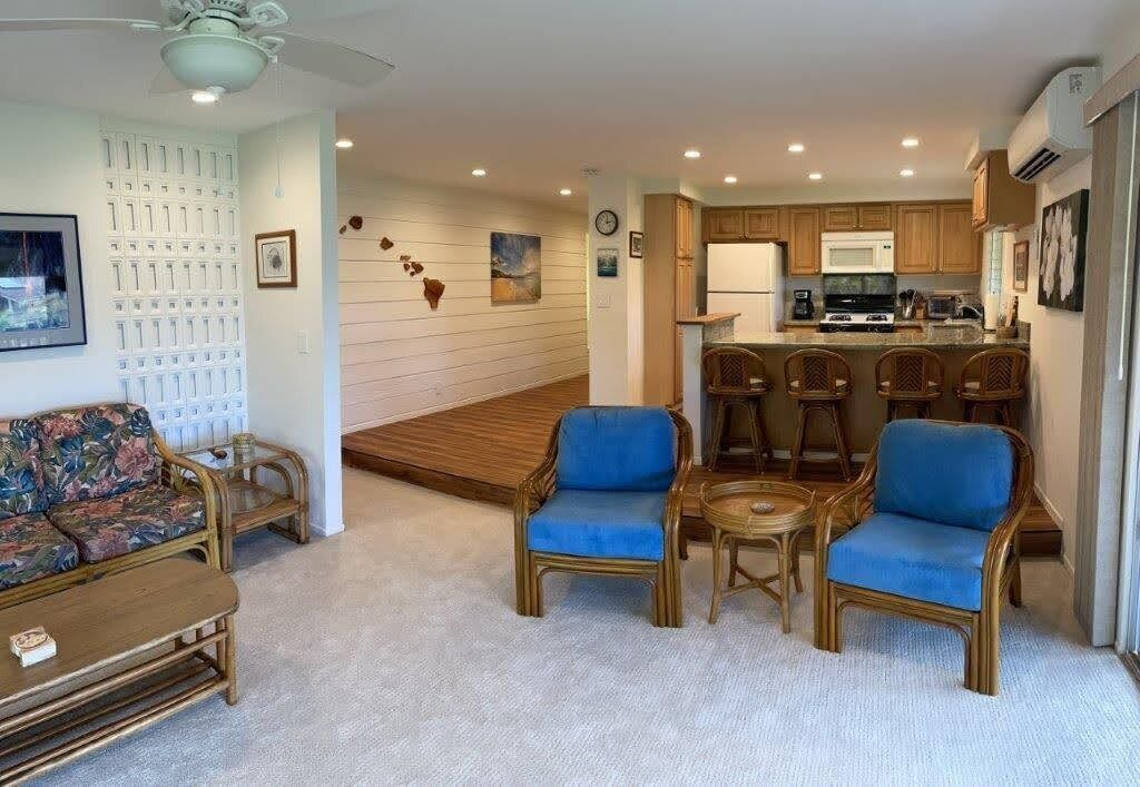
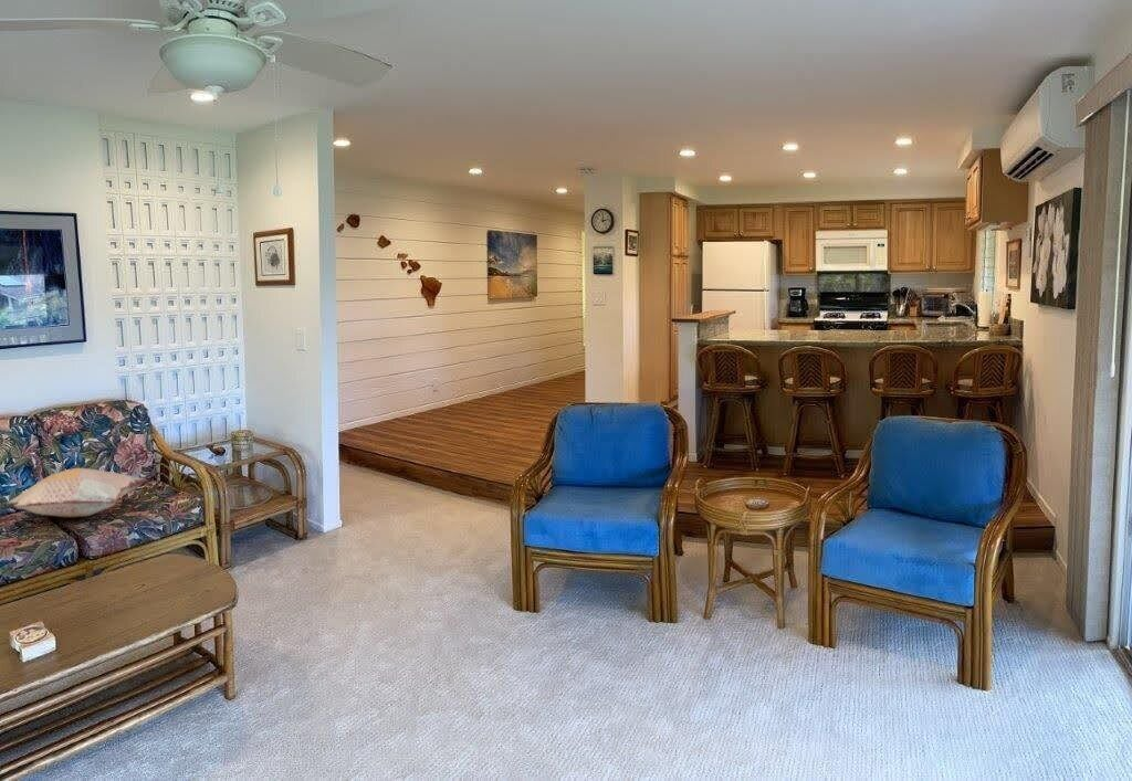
+ decorative pillow [0,467,148,518]
